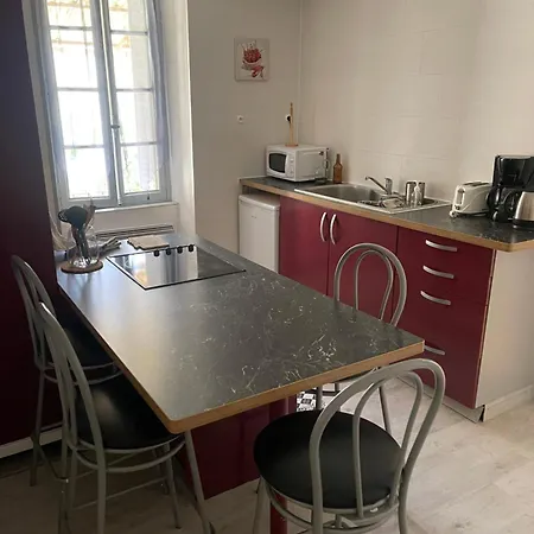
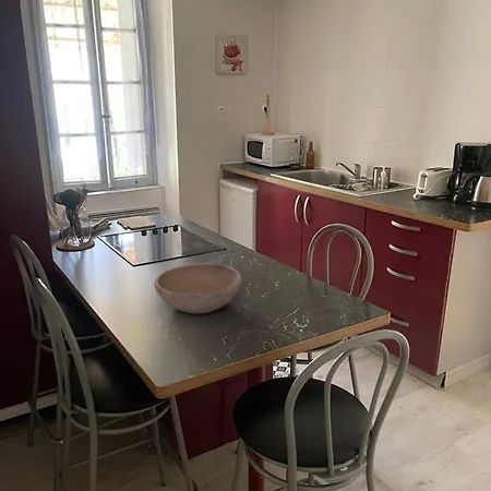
+ bowl [153,263,243,314]
